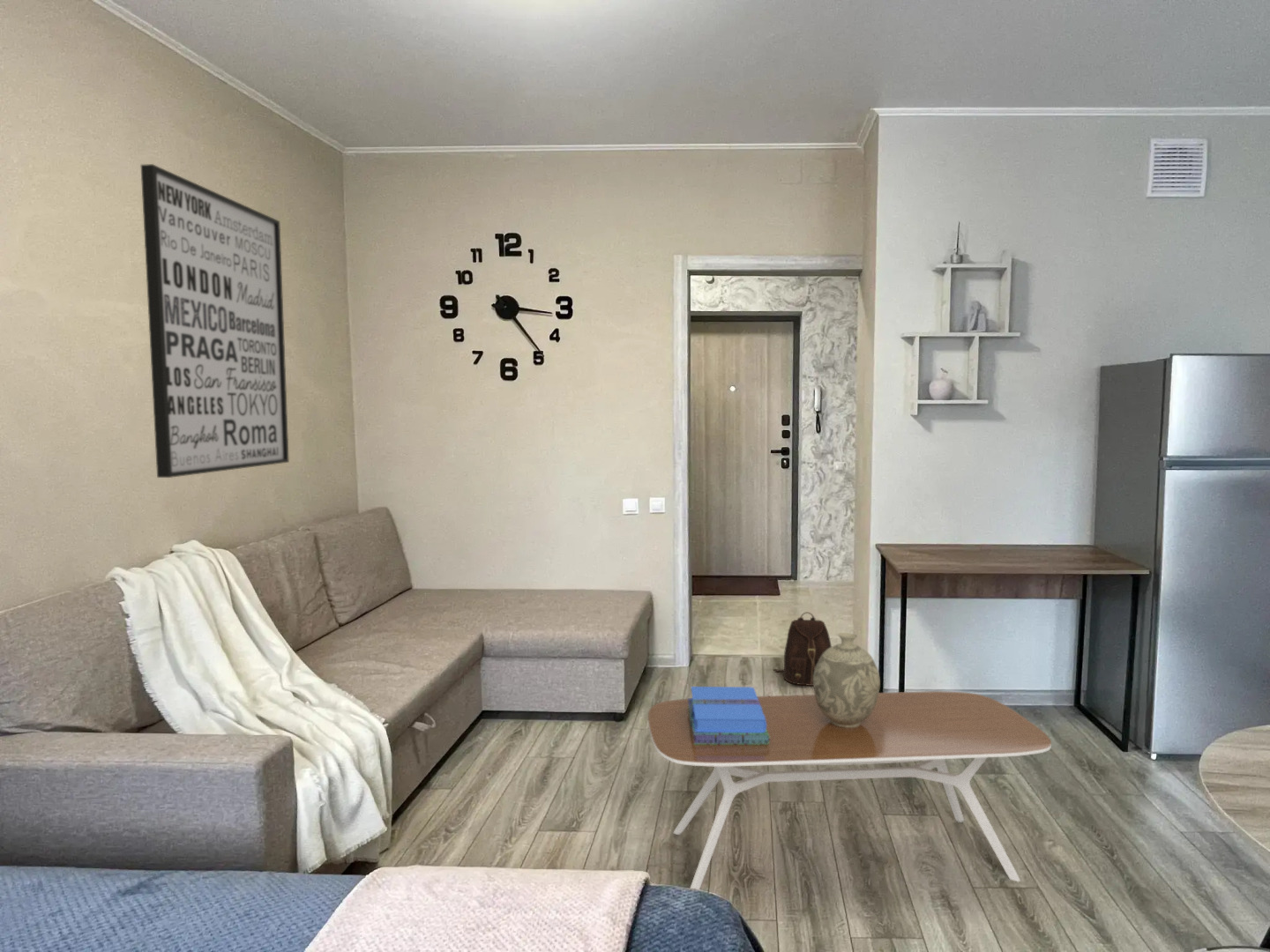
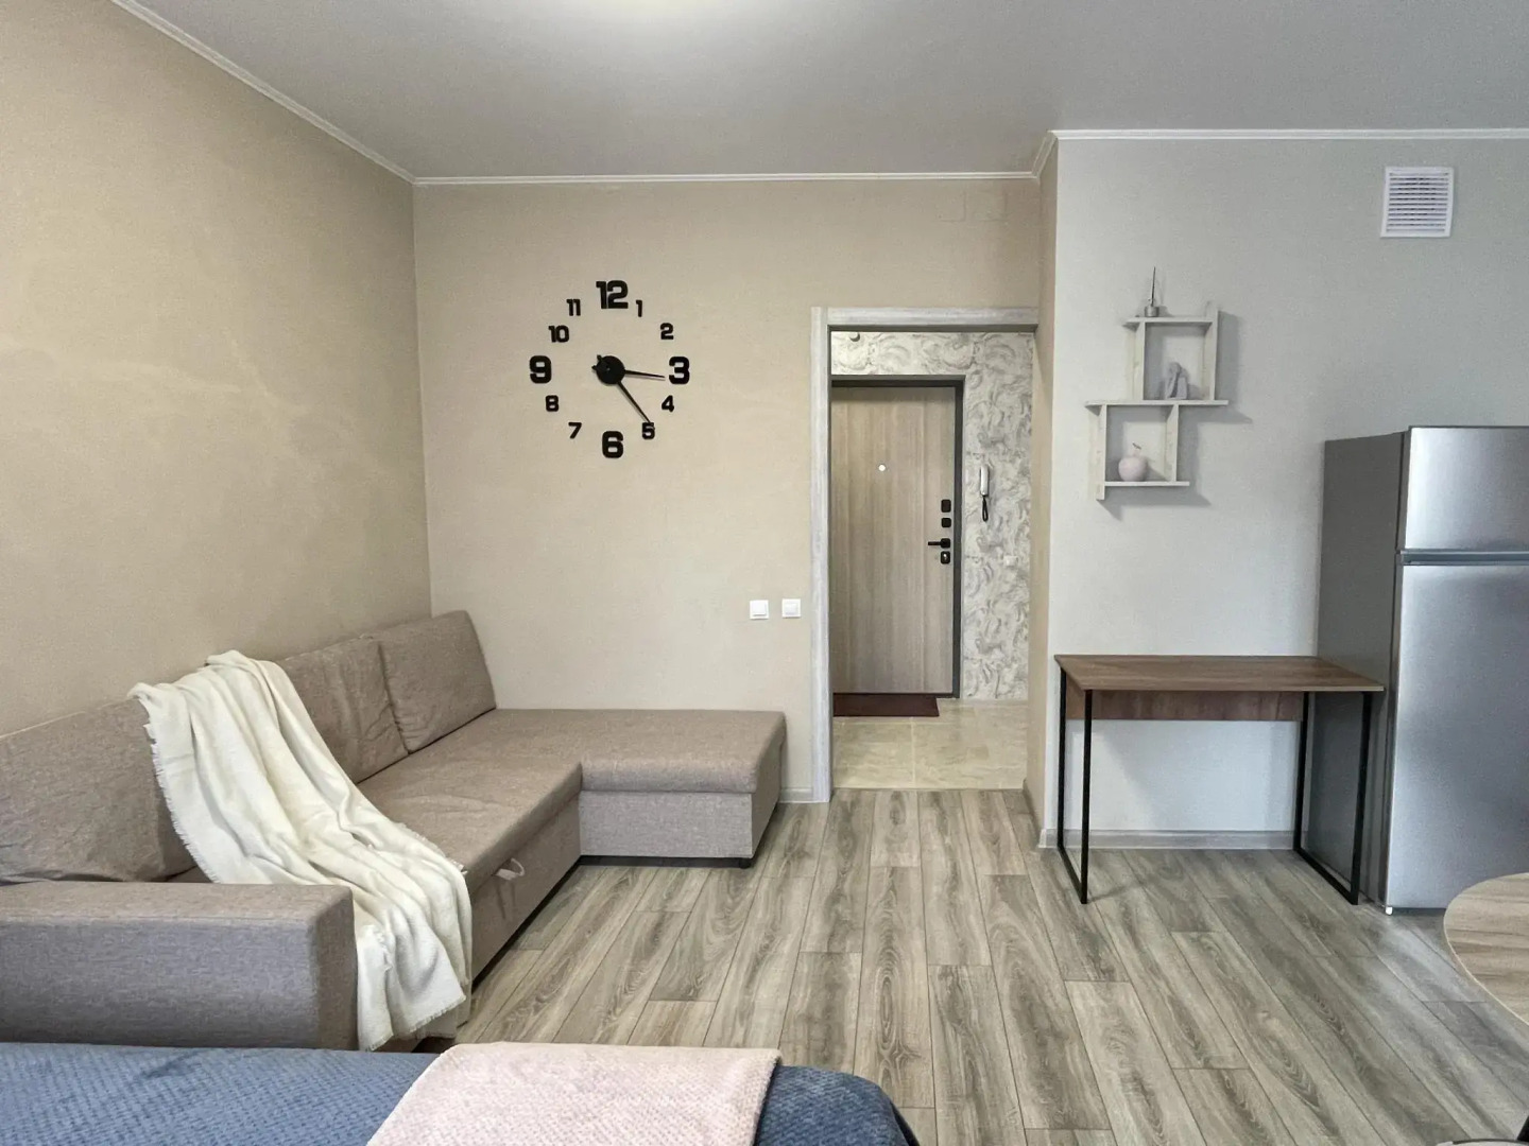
- backpack [772,612,833,687]
- coffee table [647,690,1052,890]
- books [687,686,770,745]
- decorative vase [812,632,881,728]
- wall art [140,163,290,479]
